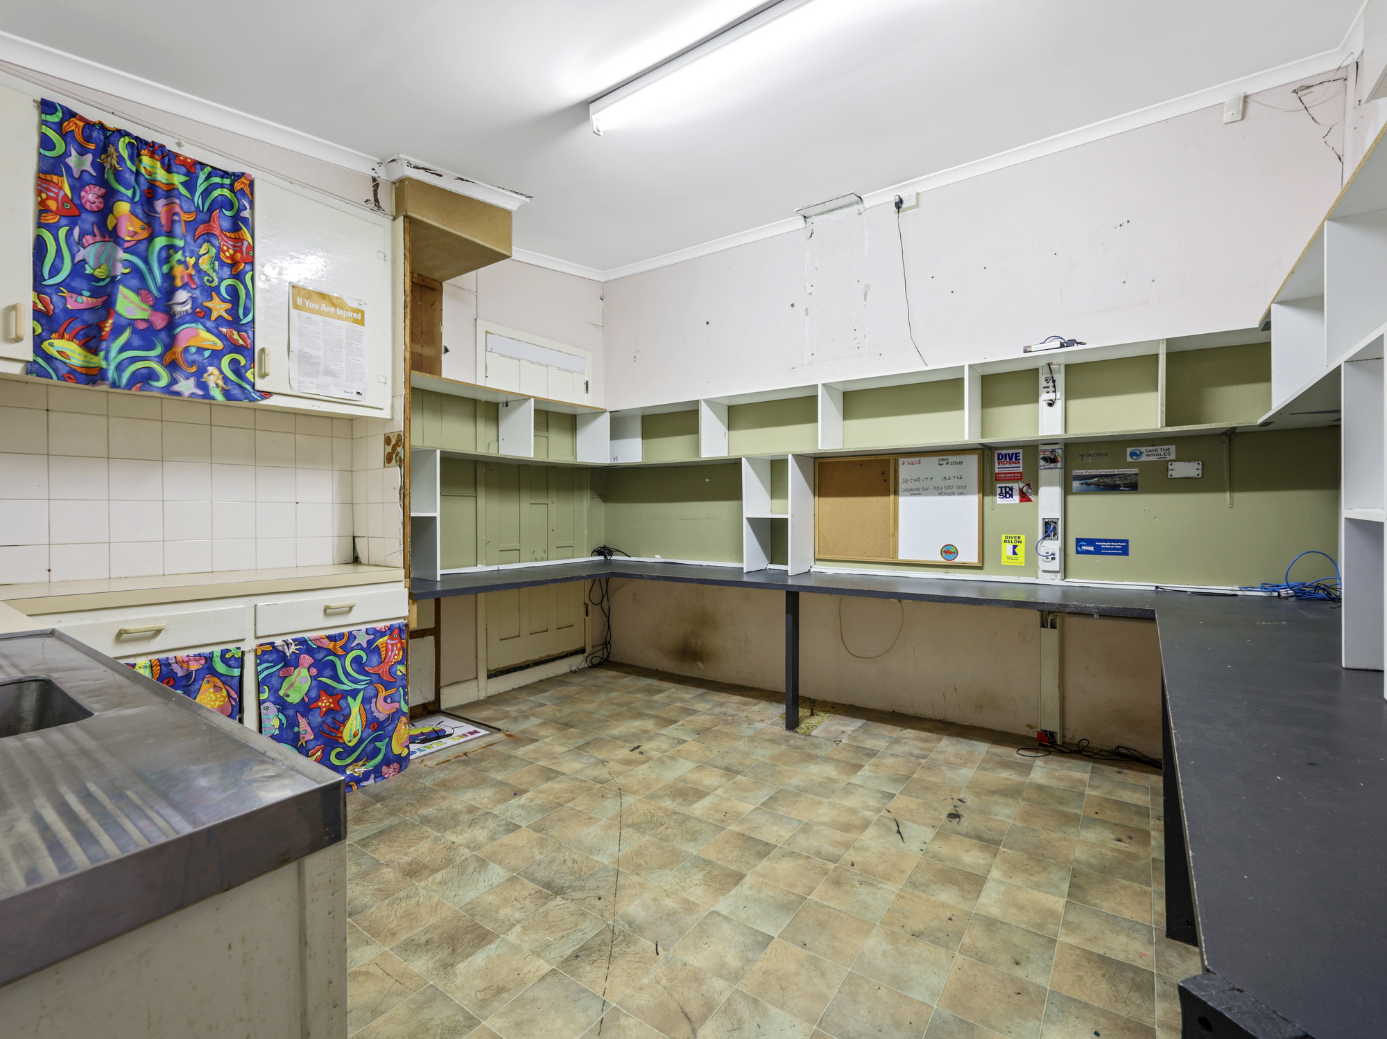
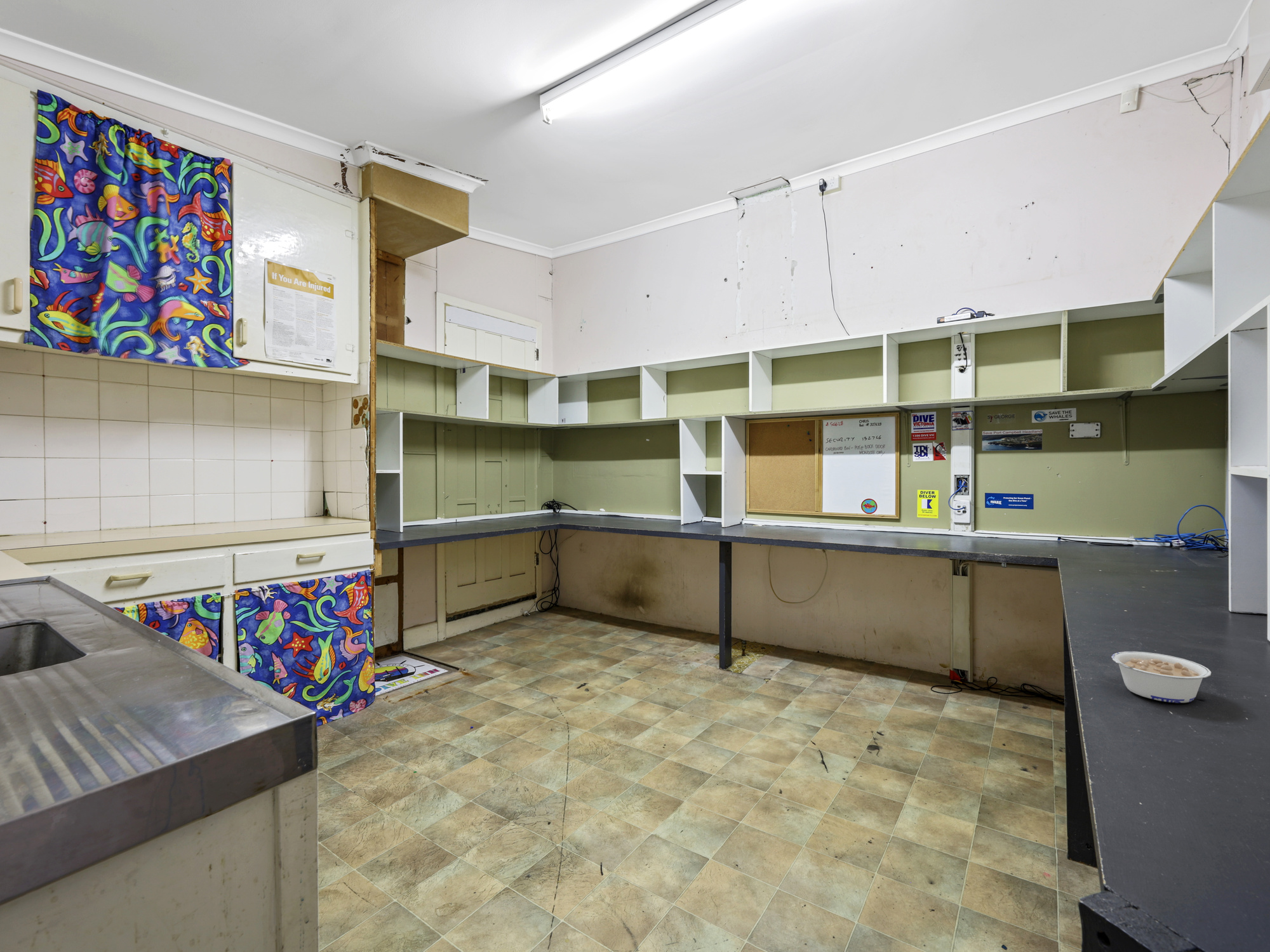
+ legume [1111,651,1212,703]
